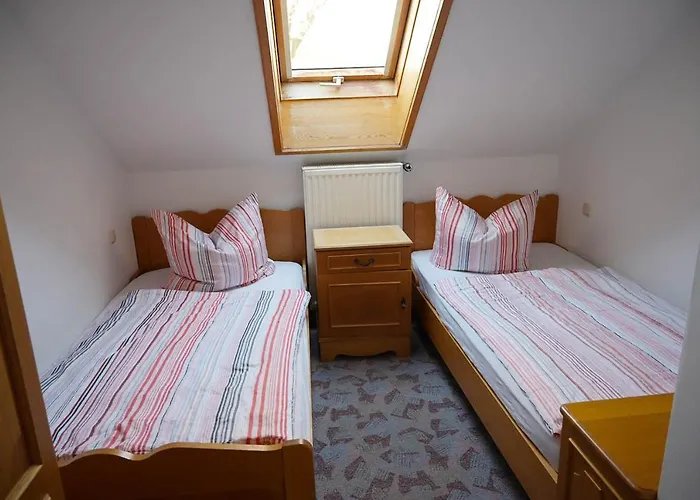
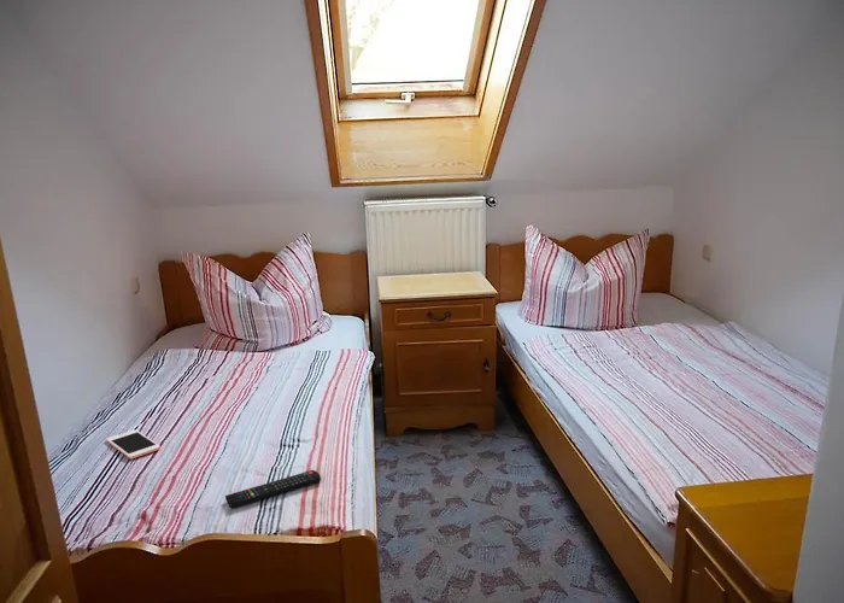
+ cell phone [105,428,162,461]
+ remote control [224,469,322,509]
